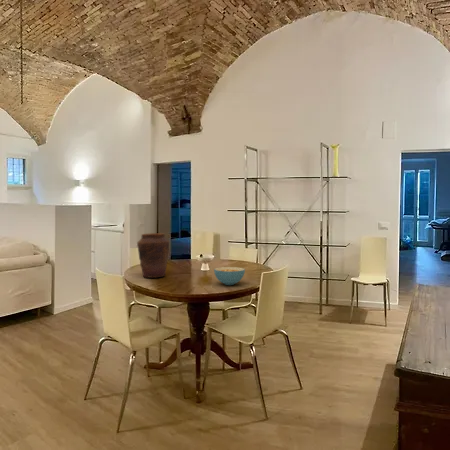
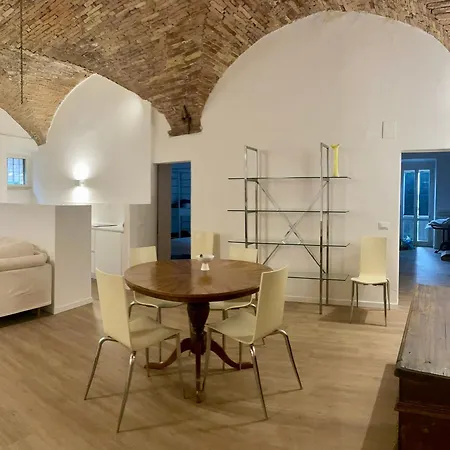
- cereal bowl [213,266,246,286]
- vase [136,232,170,279]
